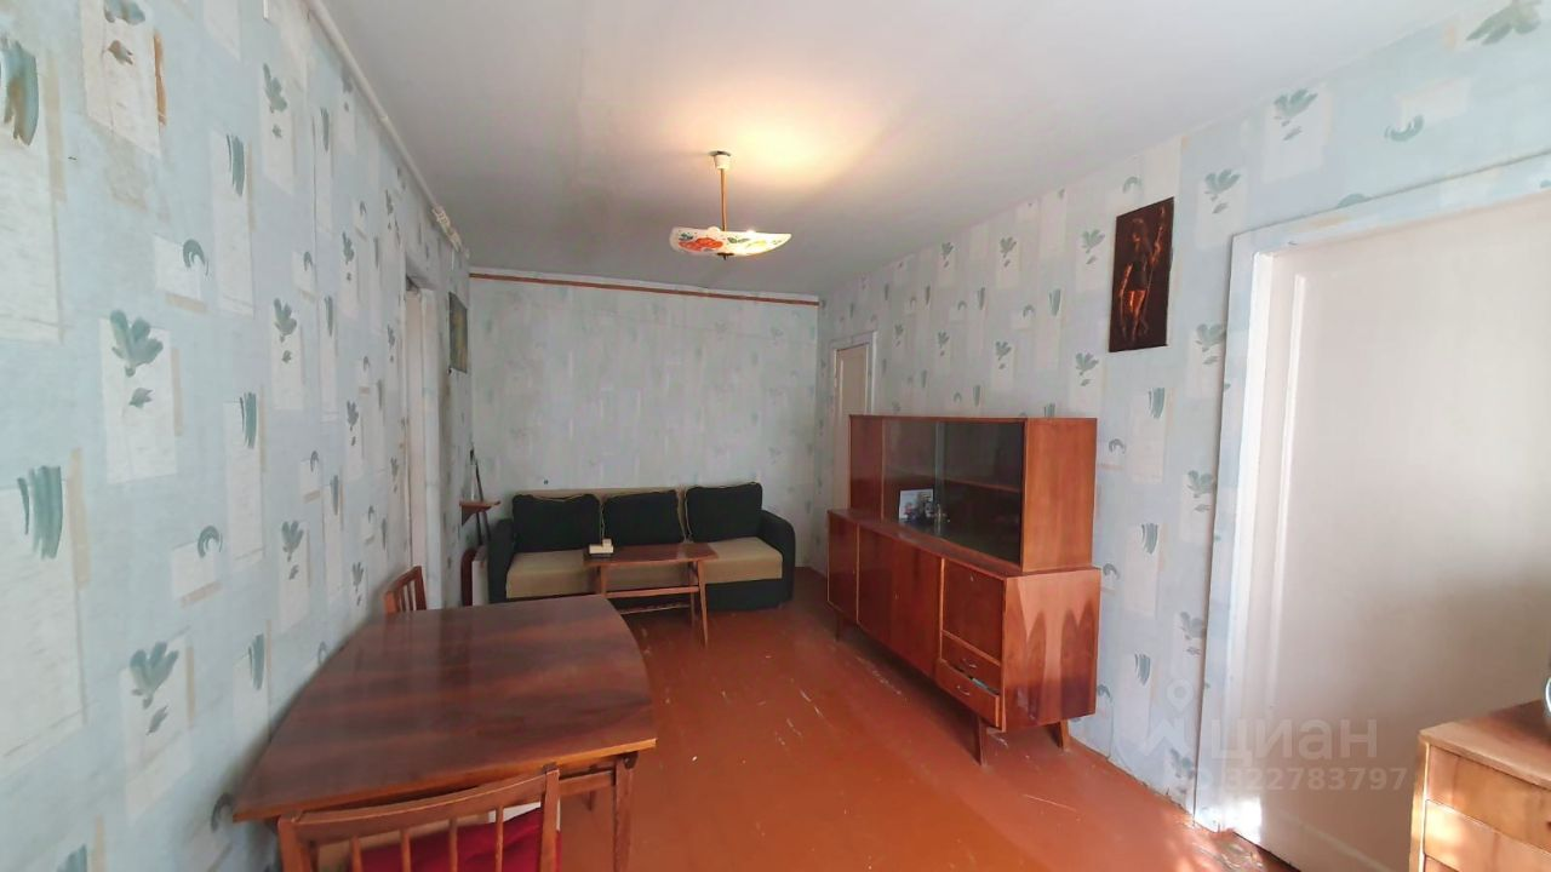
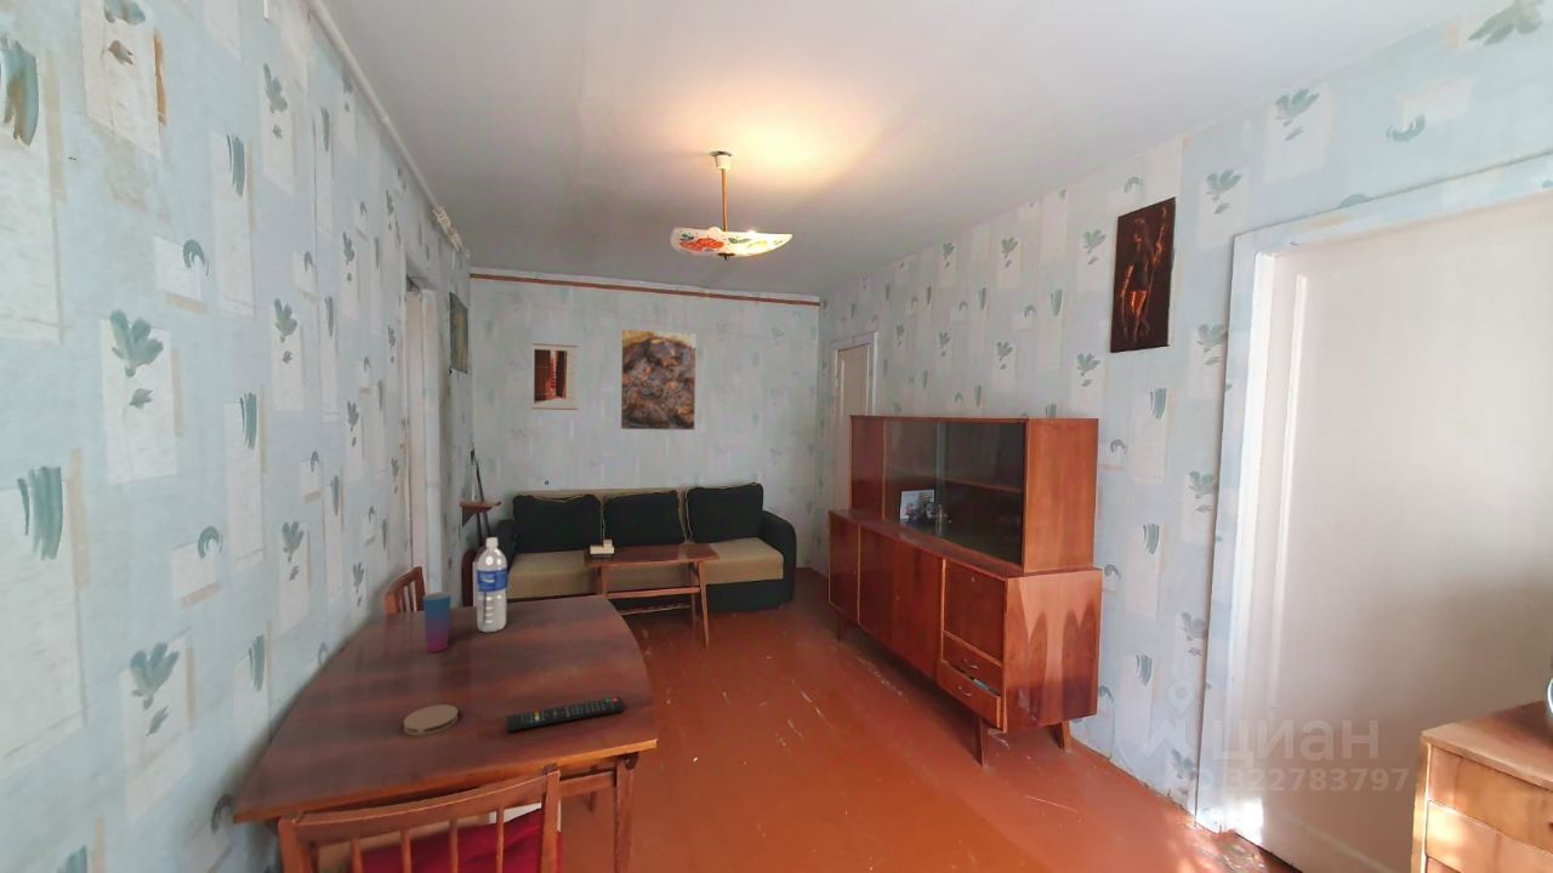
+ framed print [619,327,698,432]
+ coaster [403,703,459,737]
+ water bottle [476,536,508,633]
+ wall art [530,342,579,411]
+ remote control [505,696,625,732]
+ cup [422,590,453,654]
